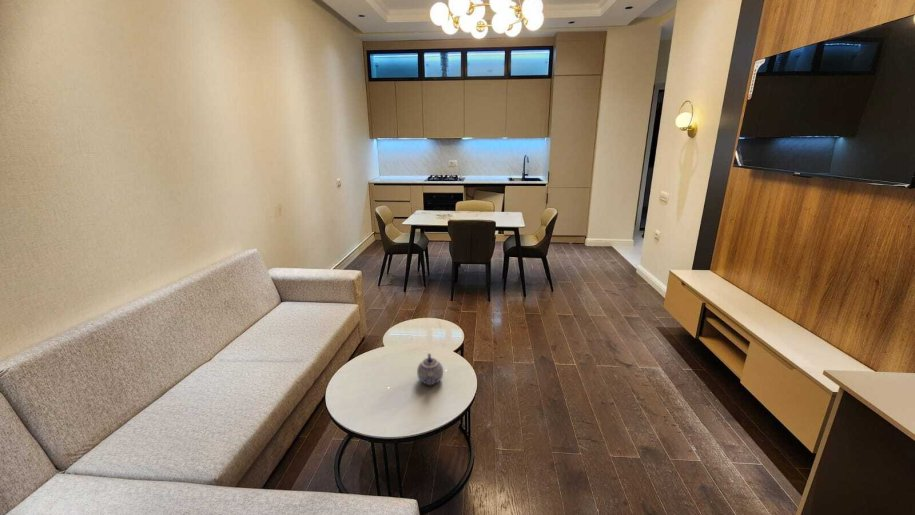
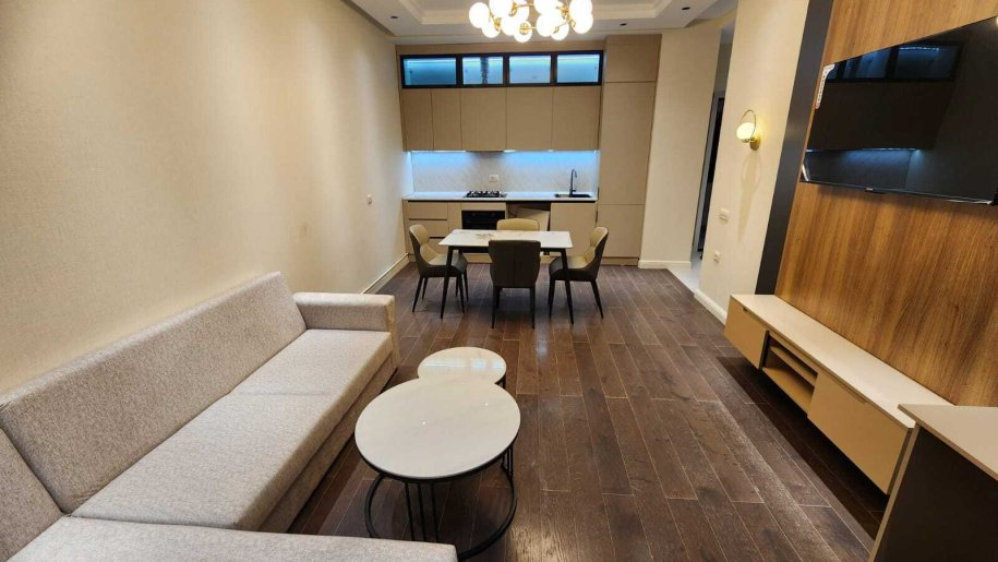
- teapot [416,352,444,387]
